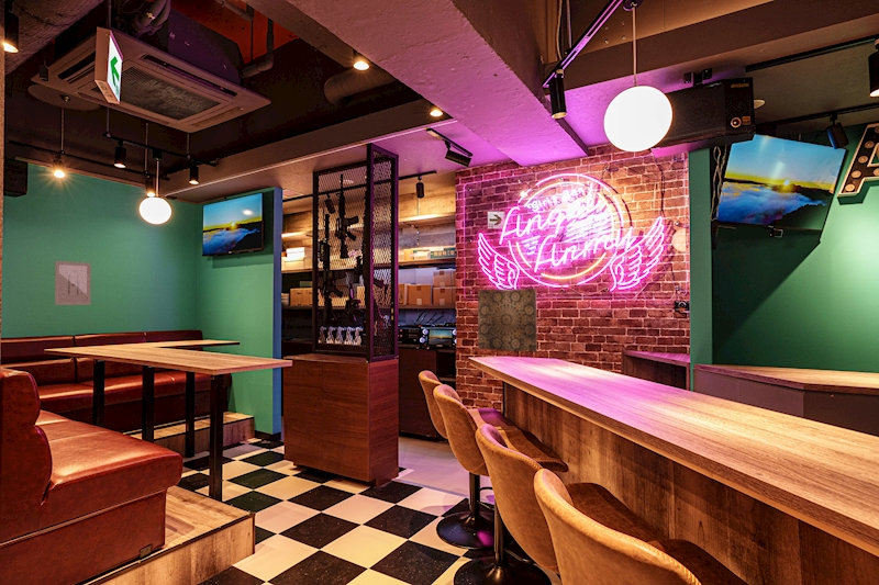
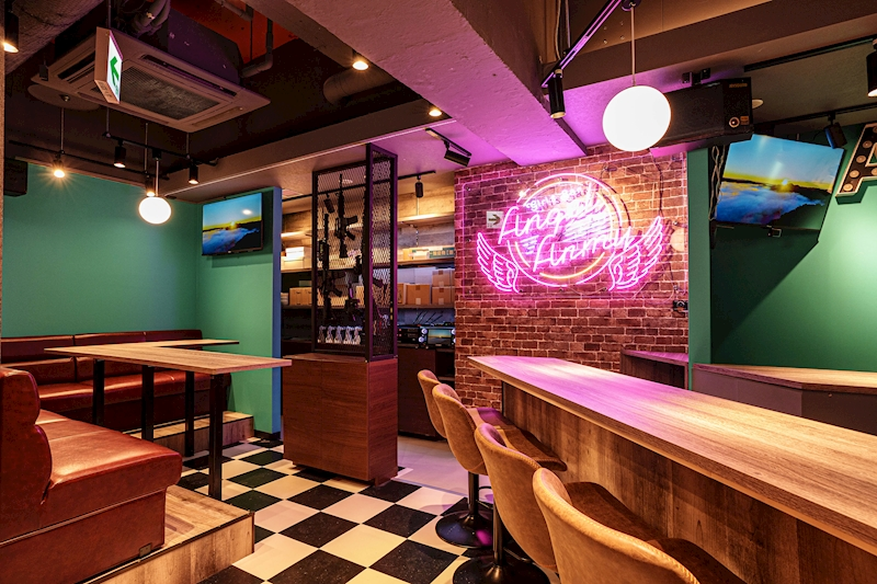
- wall art [477,288,538,353]
- wall art [54,260,92,306]
